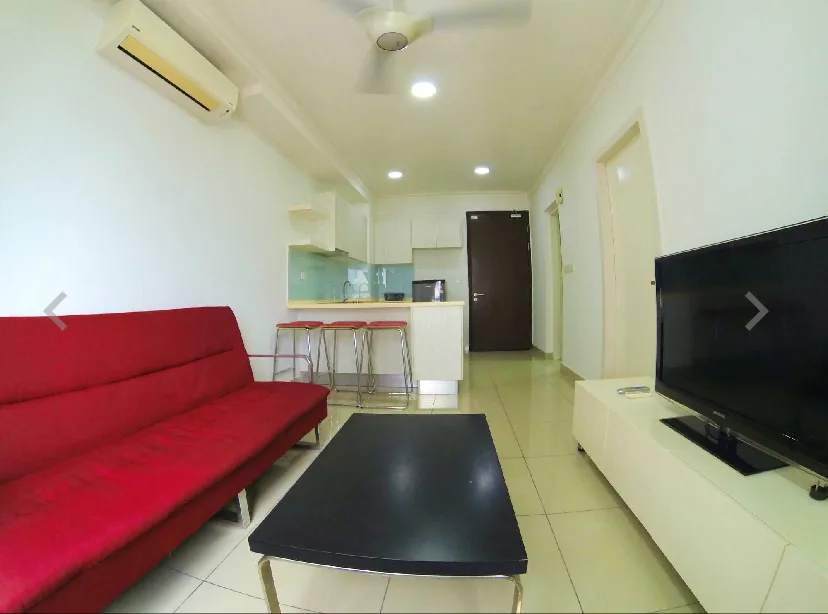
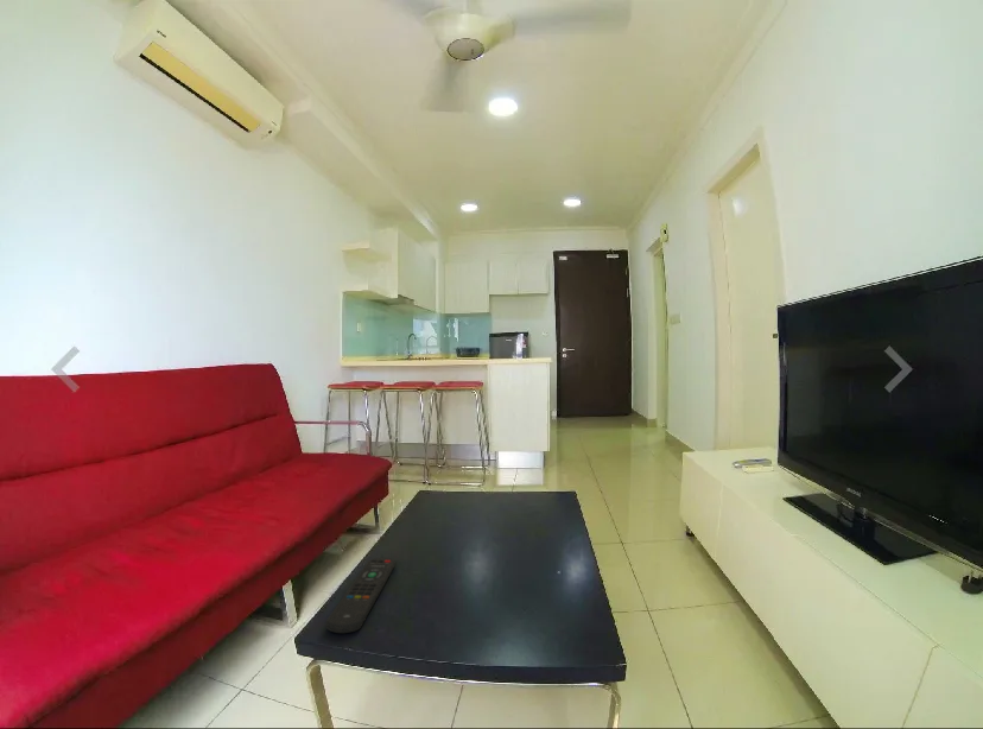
+ remote control [325,557,397,634]
